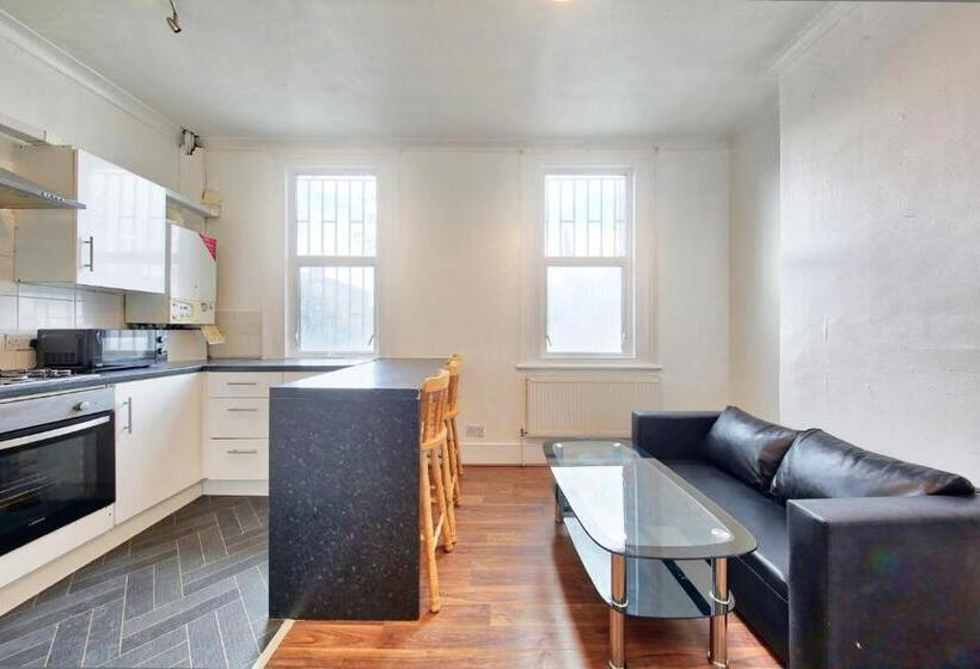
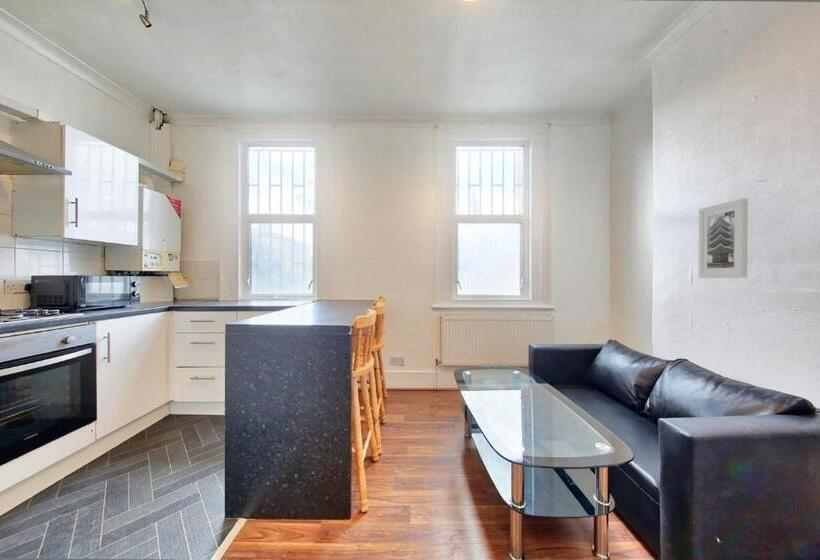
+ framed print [698,197,749,279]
